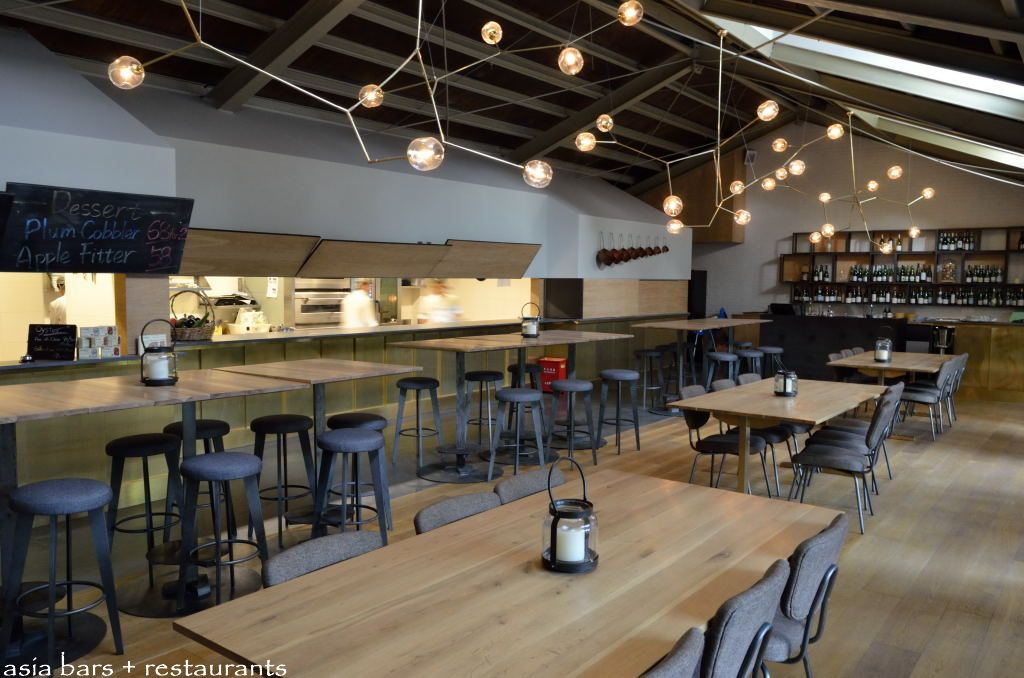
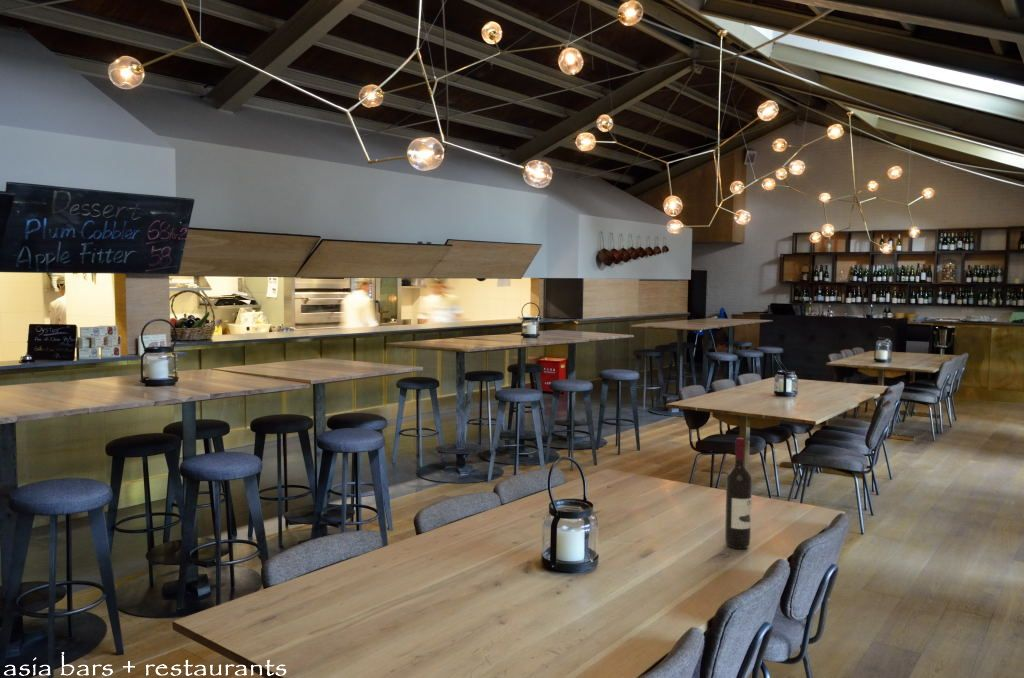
+ wine bottle [724,437,753,550]
